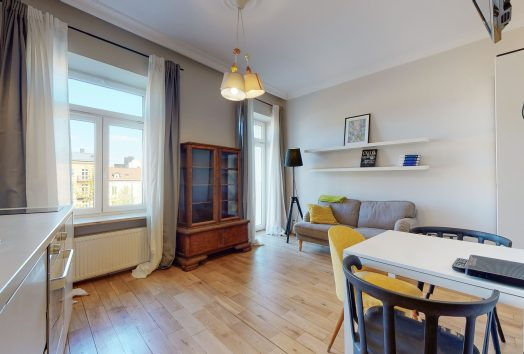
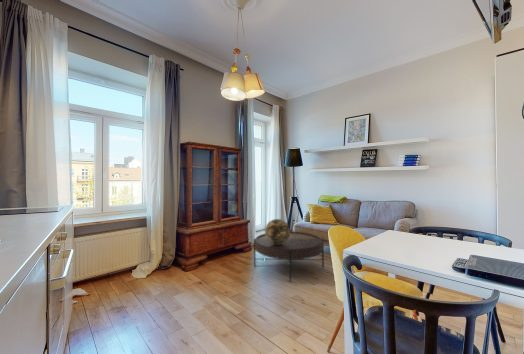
+ coffee table [253,230,325,283]
+ decorative sphere [264,218,291,245]
